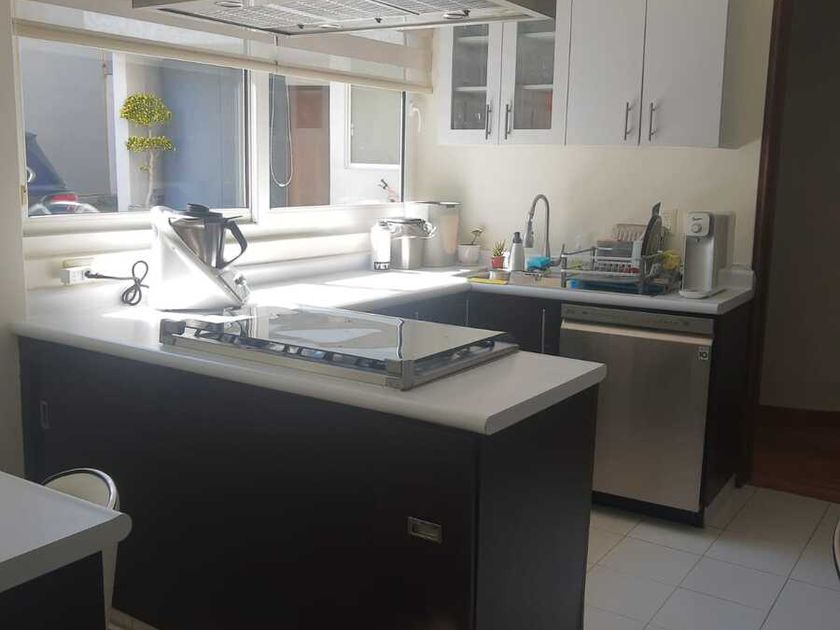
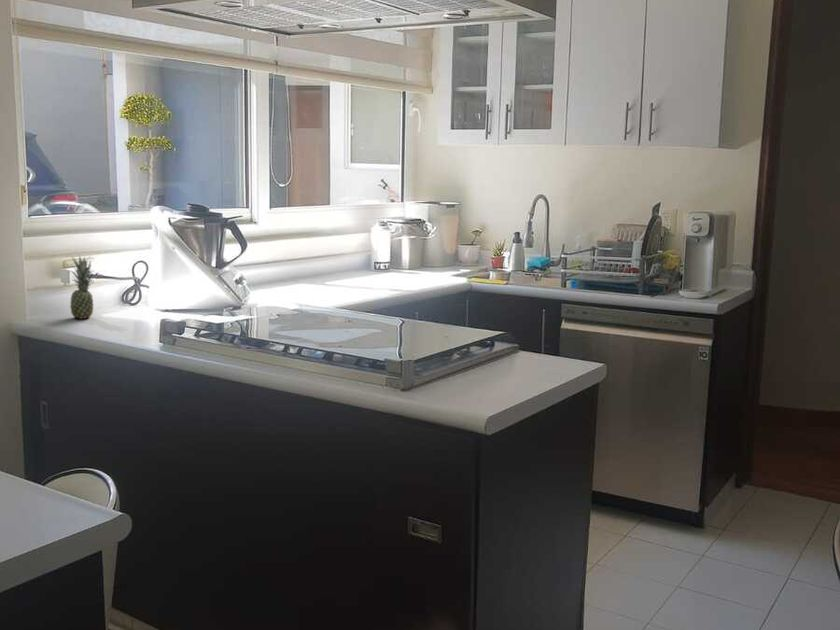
+ fruit [69,254,95,320]
